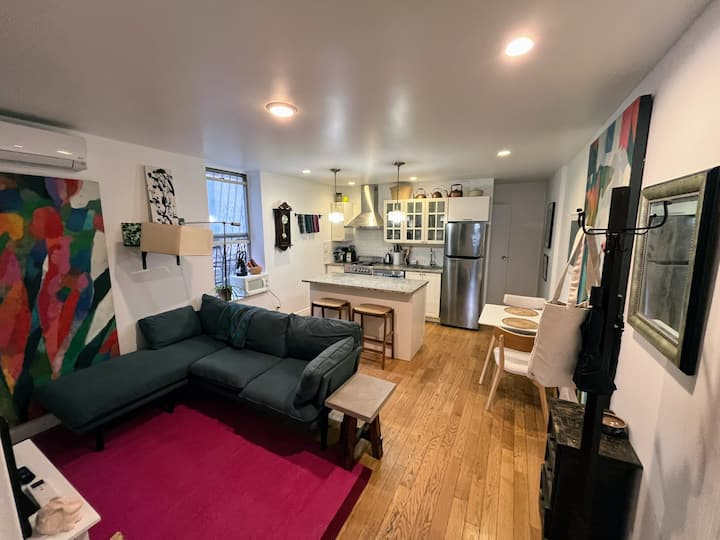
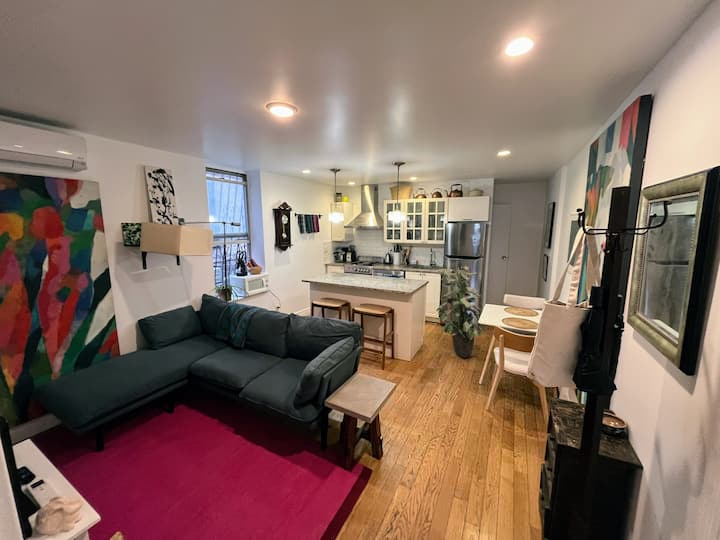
+ indoor plant [436,265,485,359]
